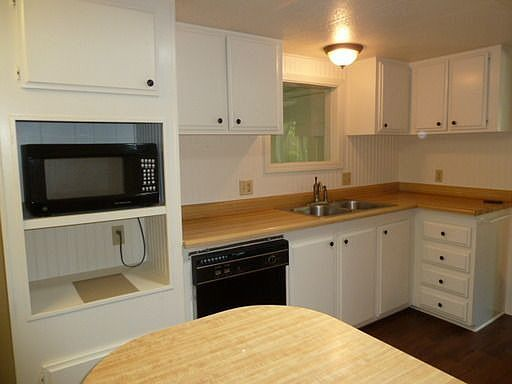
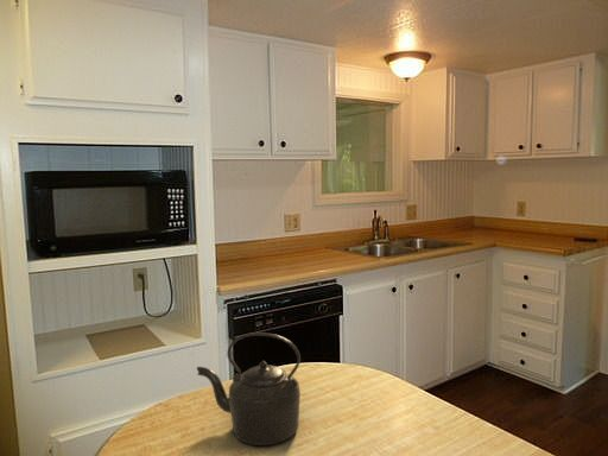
+ kettle [196,331,302,446]
